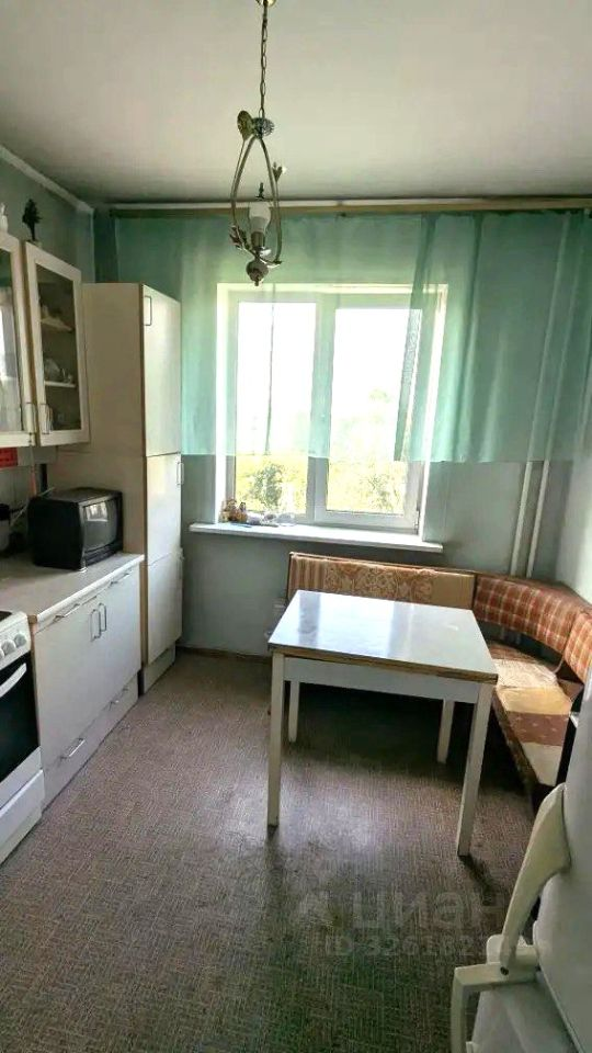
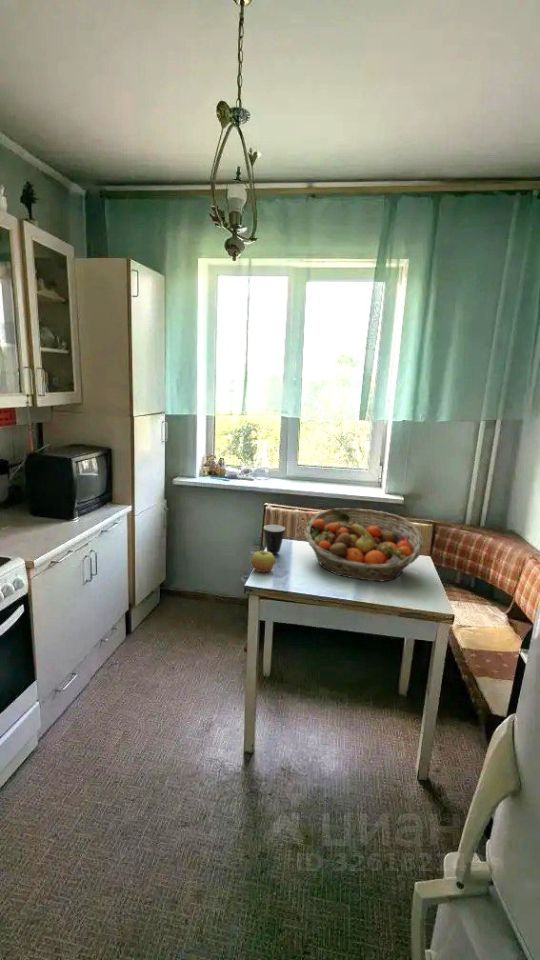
+ fruit basket [303,507,425,583]
+ mug [263,524,286,555]
+ apple [250,550,276,573]
